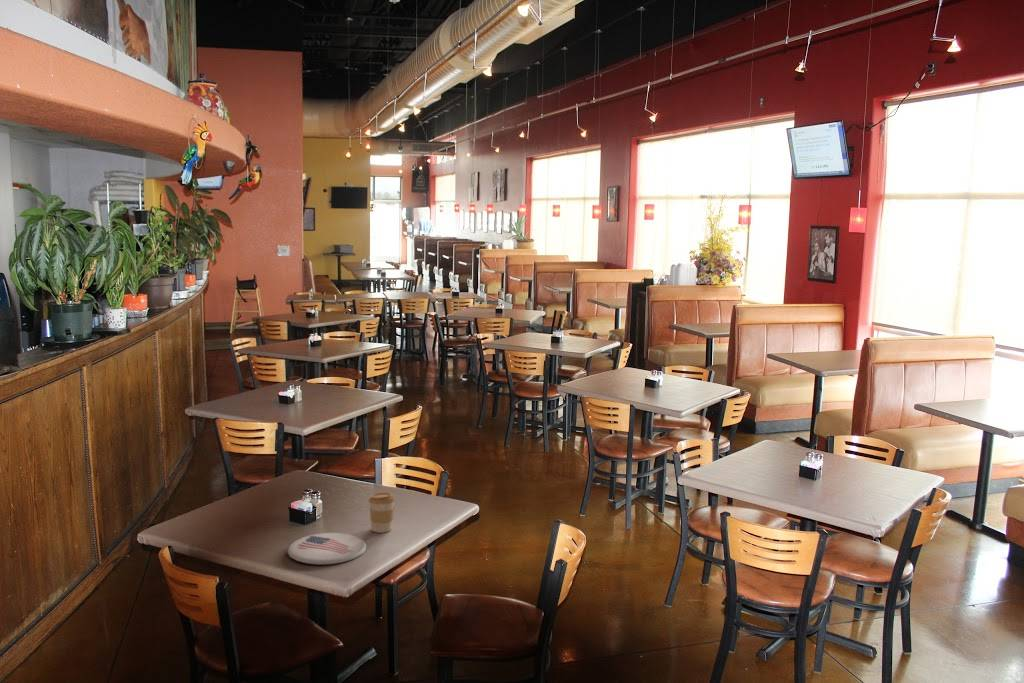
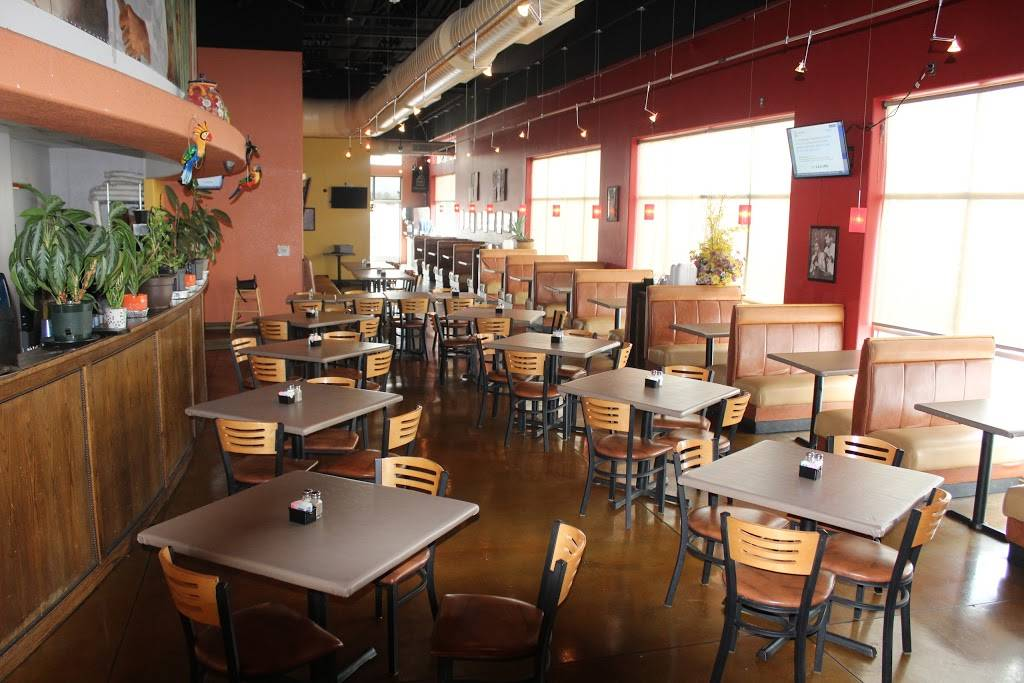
- coffee cup [367,492,396,534]
- plate [286,532,367,566]
